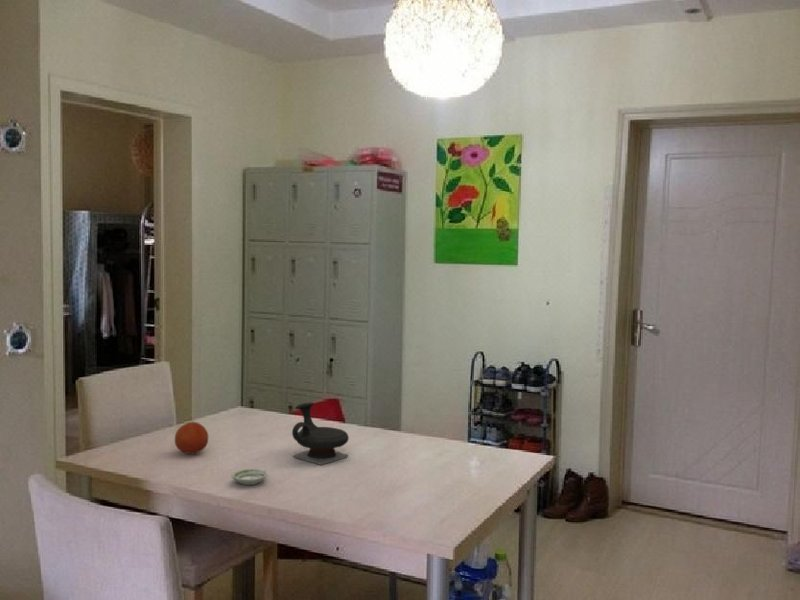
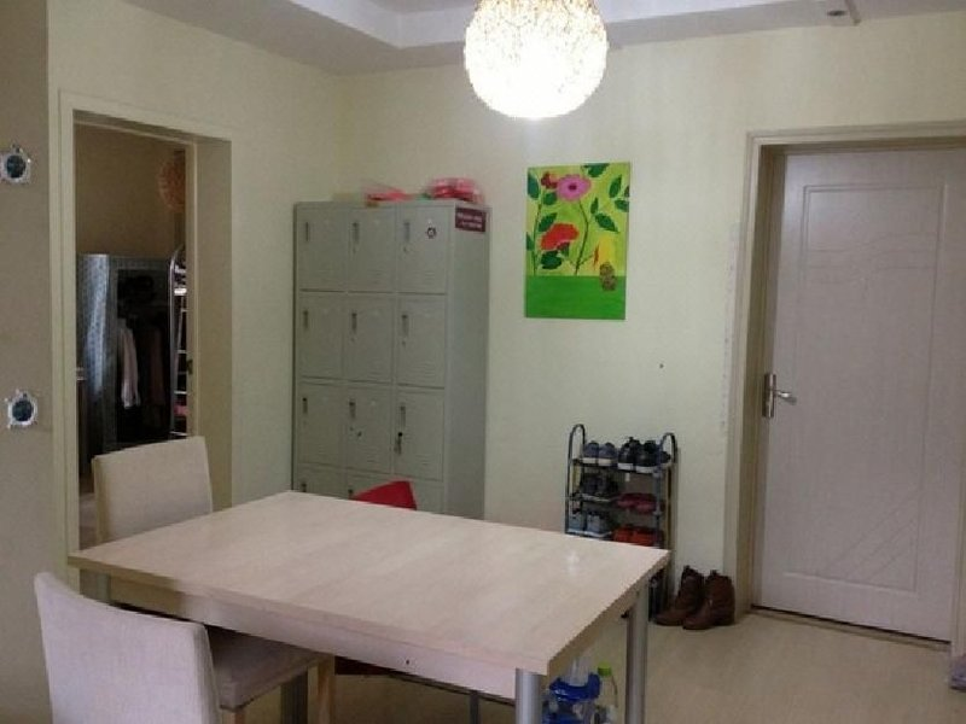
- saucer [230,468,269,486]
- fruit [174,420,209,455]
- teapot [291,401,350,466]
